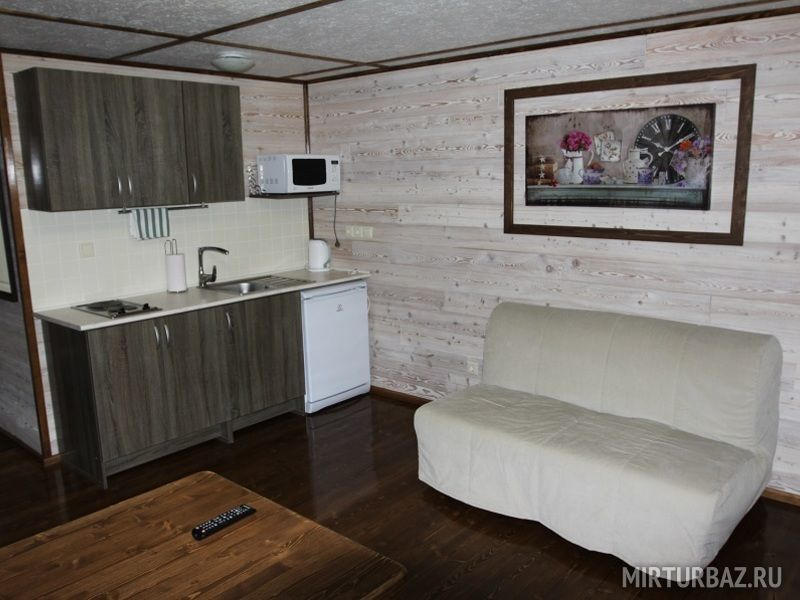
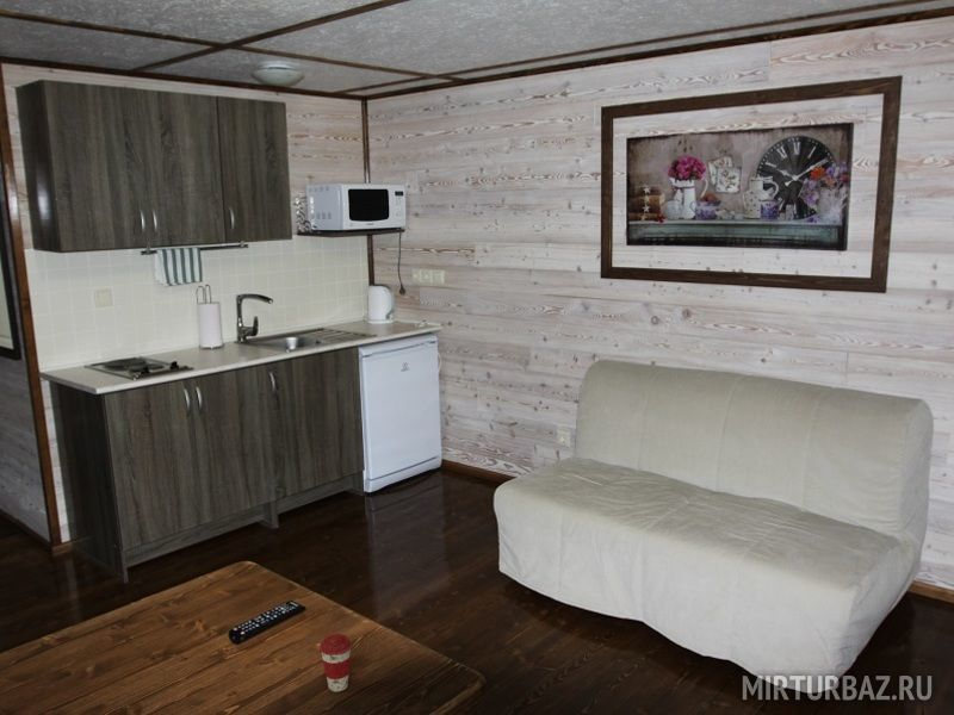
+ coffee cup [318,633,353,694]
